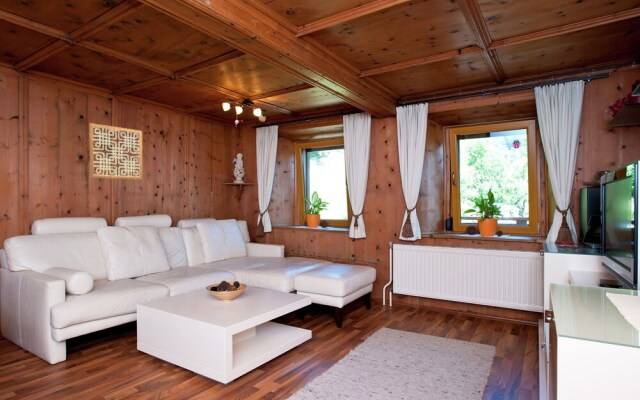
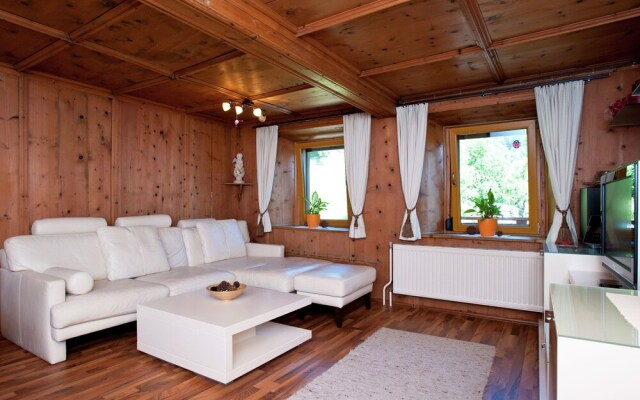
- wall art [88,122,143,181]
